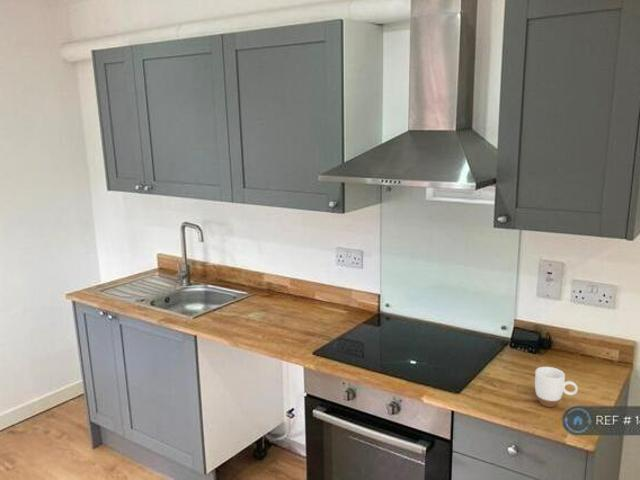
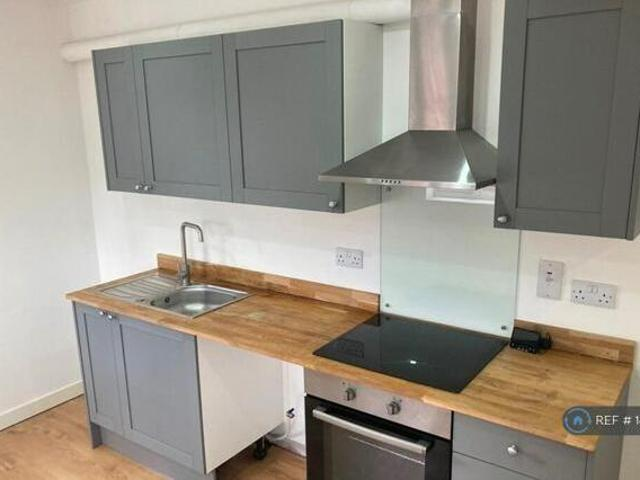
- mug [534,366,579,408]
